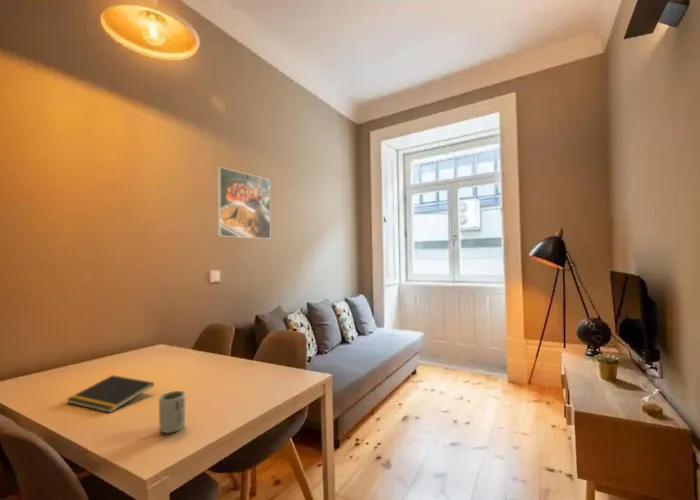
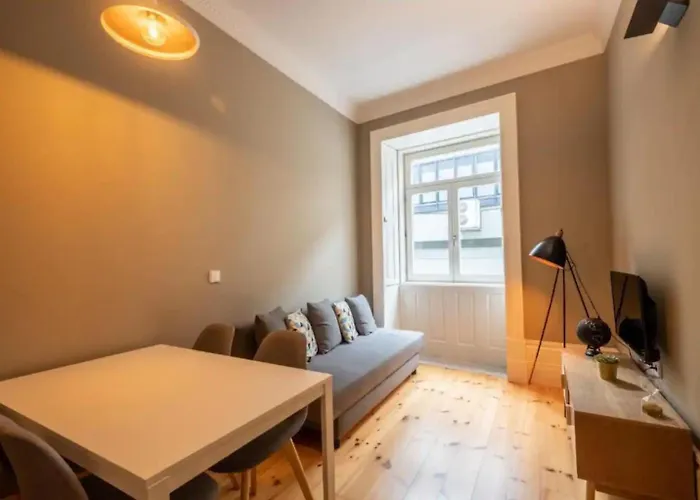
- notepad [66,374,155,414]
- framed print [216,166,271,240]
- cup [158,390,186,434]
